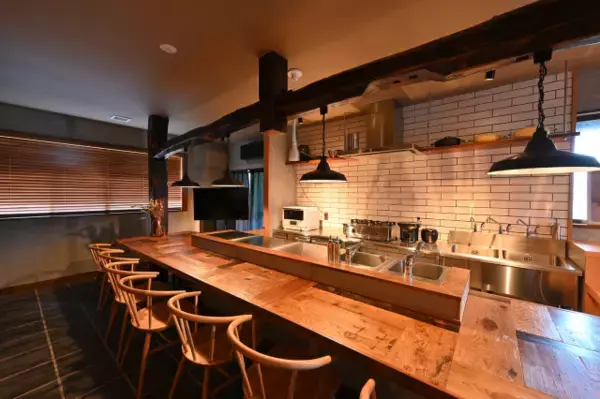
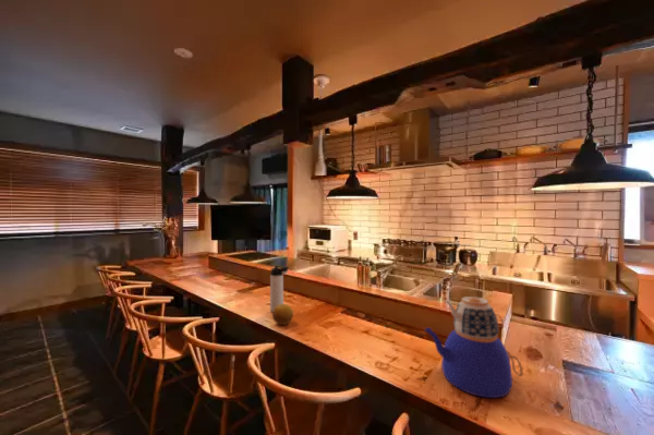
+ teapot [424,293,524,399]
+ thermos bottle [269,265,290,313]
+ fruit [271,303,294,326]
